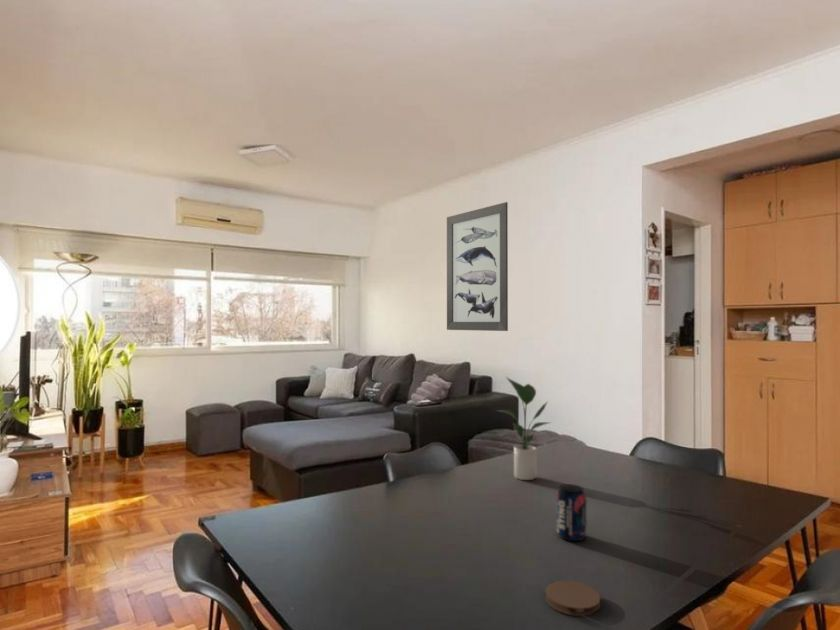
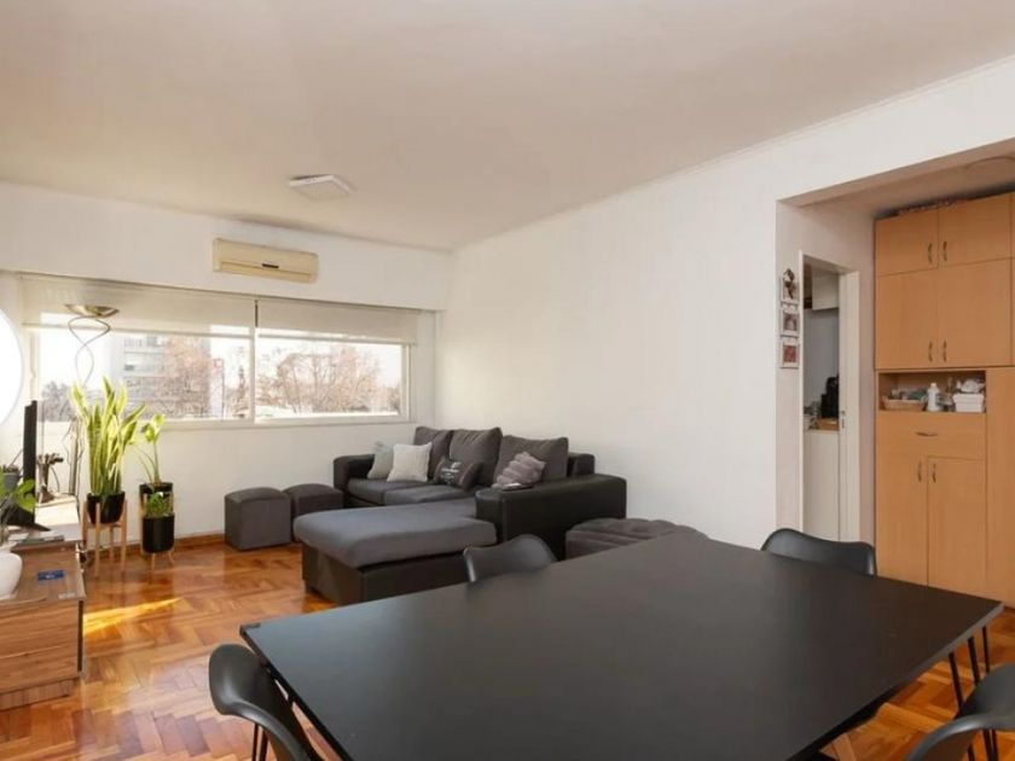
- beverage can [556,483,587,543]
- potted plant [495,376,553,481]
- coaster [544,580,602,617]
- wall art [446,201,509,332]
